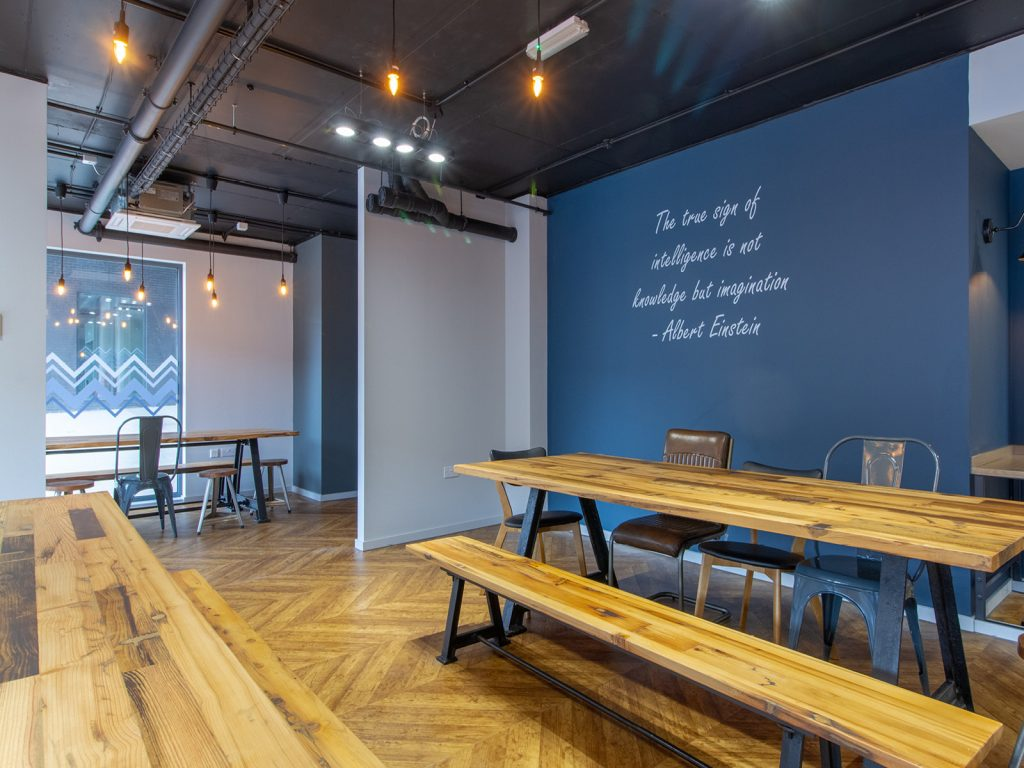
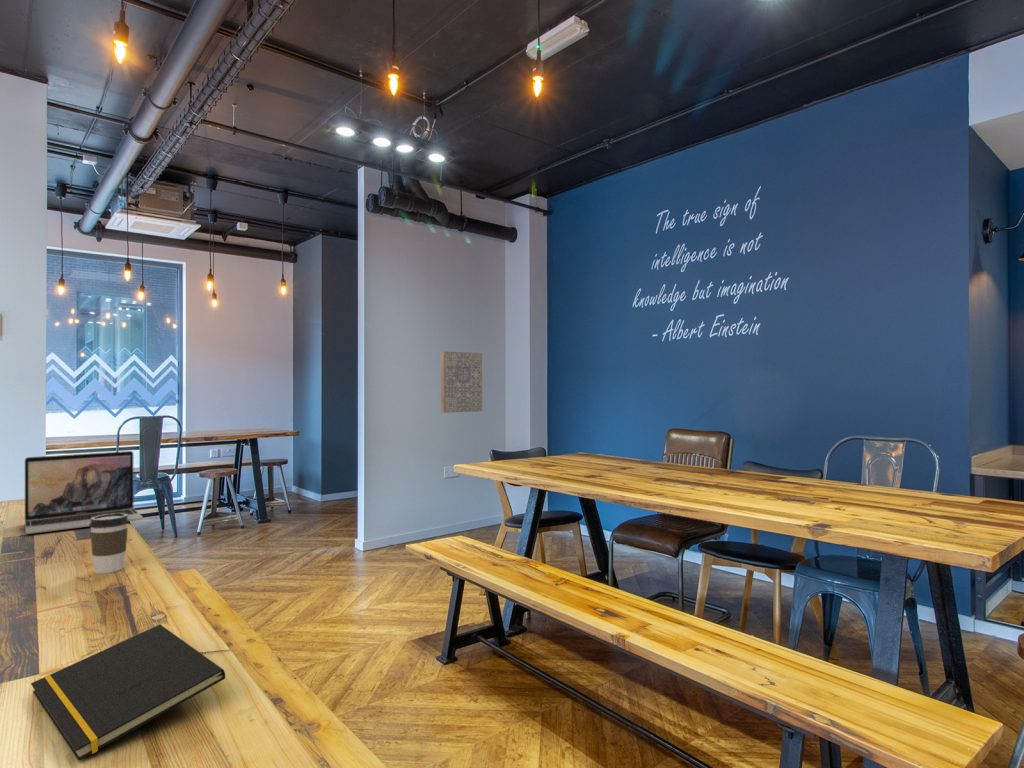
+ laptop [24,450,144,535]
+ notepad [30,624,226,762]
+ coffee cup [88,513,130,574]
+ wall art [440,351,483,414]
